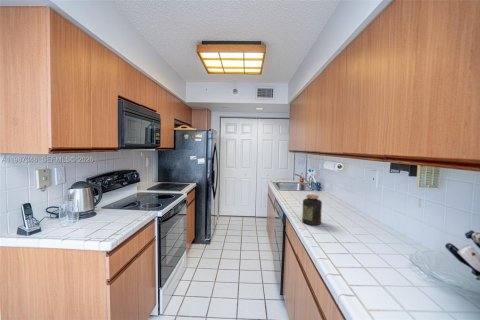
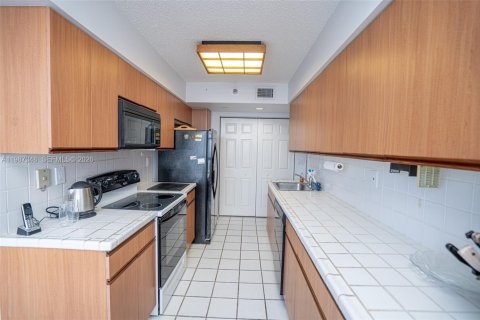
- jar [301,194,323,226]
